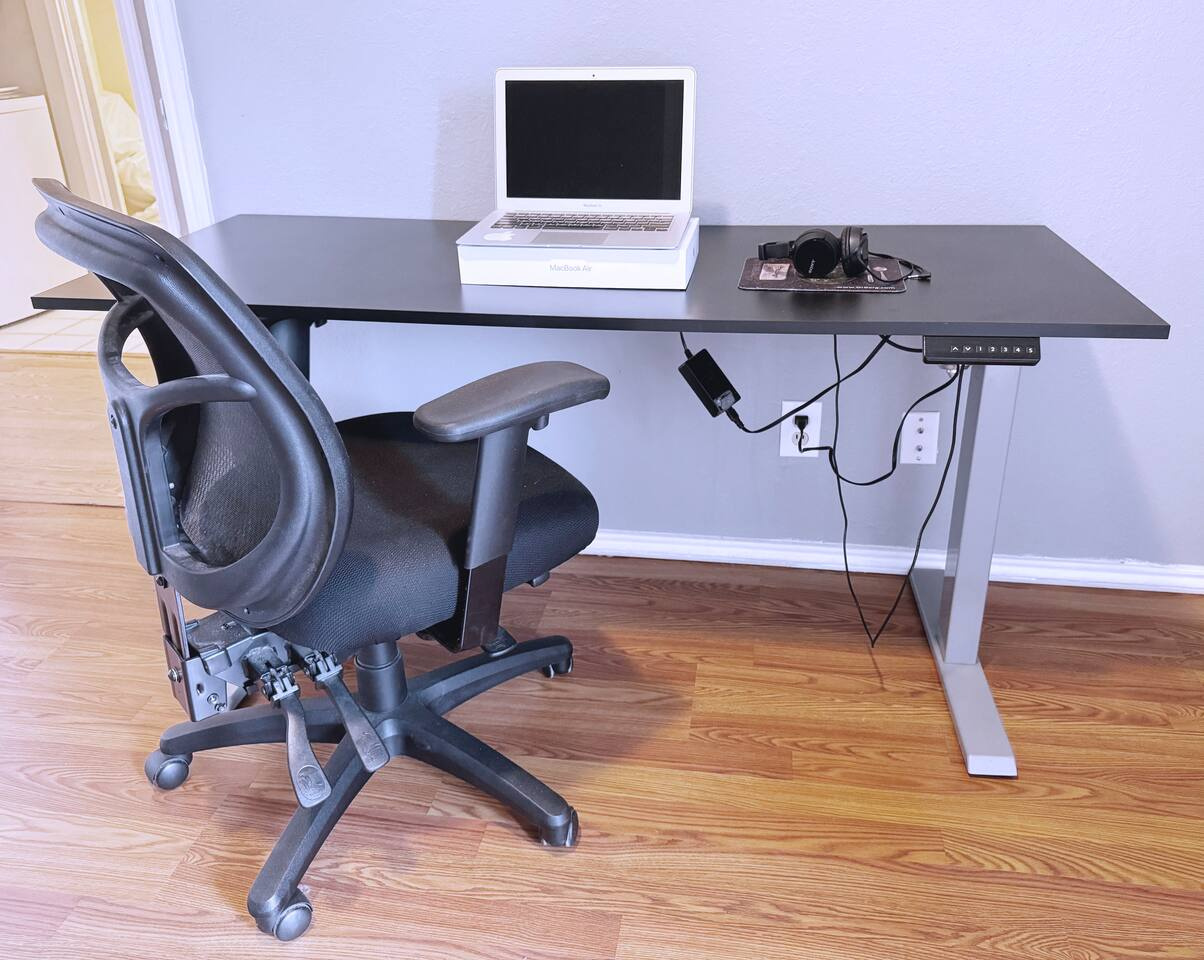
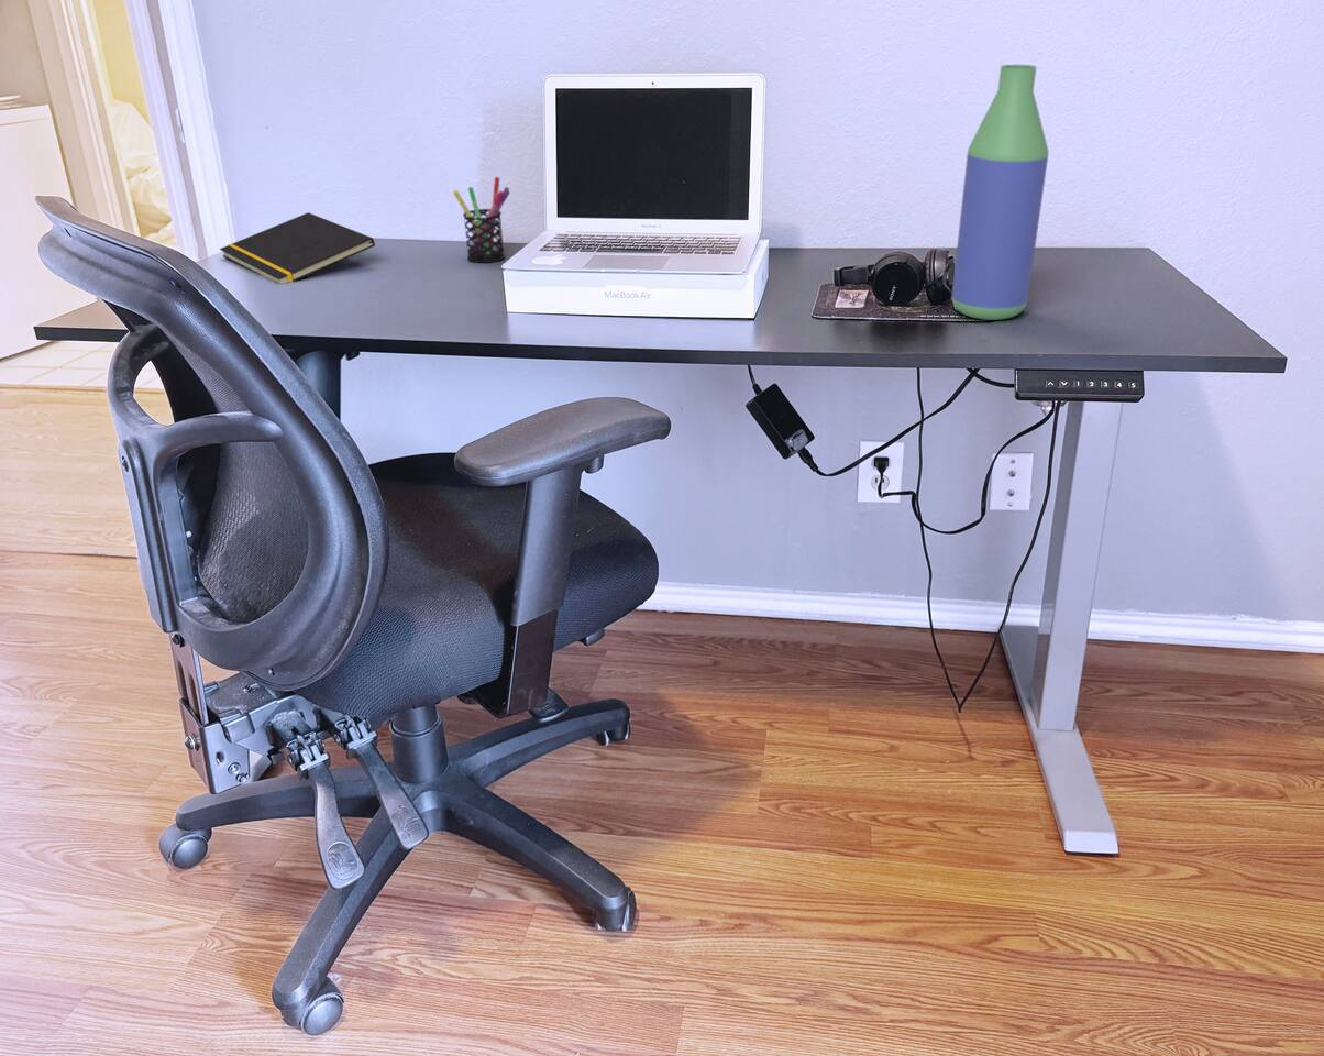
+ bottle [951,64,1049,321]
+ pen holder [452,176,511,264]
+ notepad [219,211,376,284]
